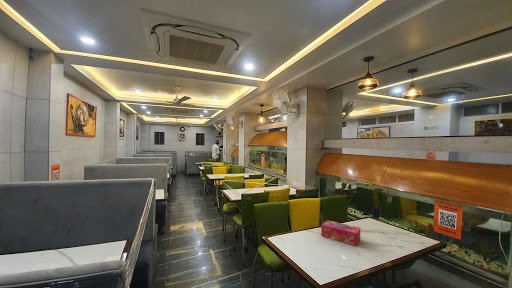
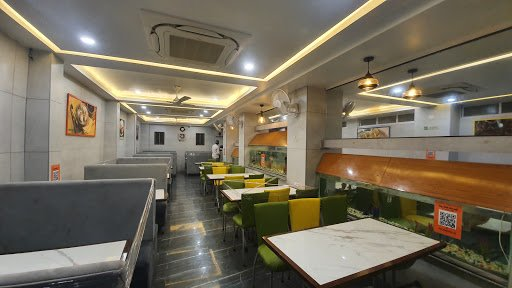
- tissue box [320,219,361,247]
